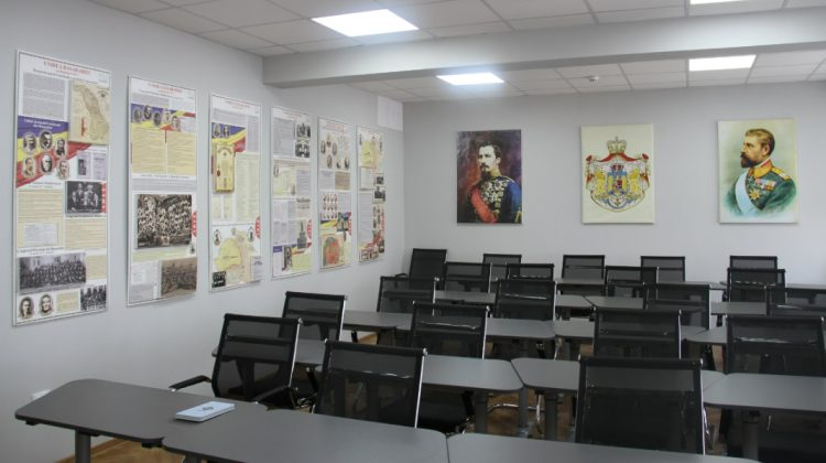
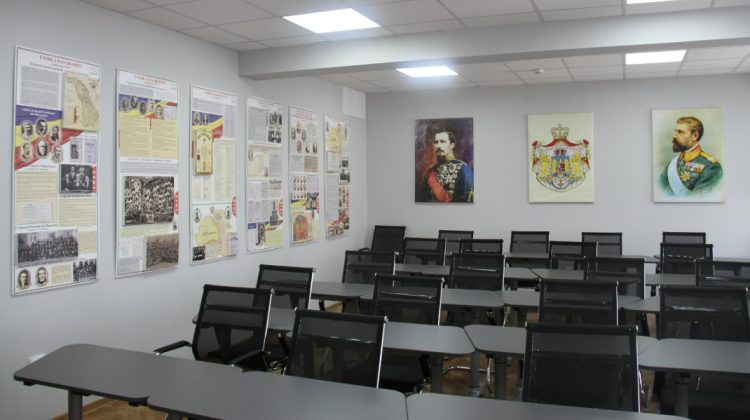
- notepad [175,400,236,422]
